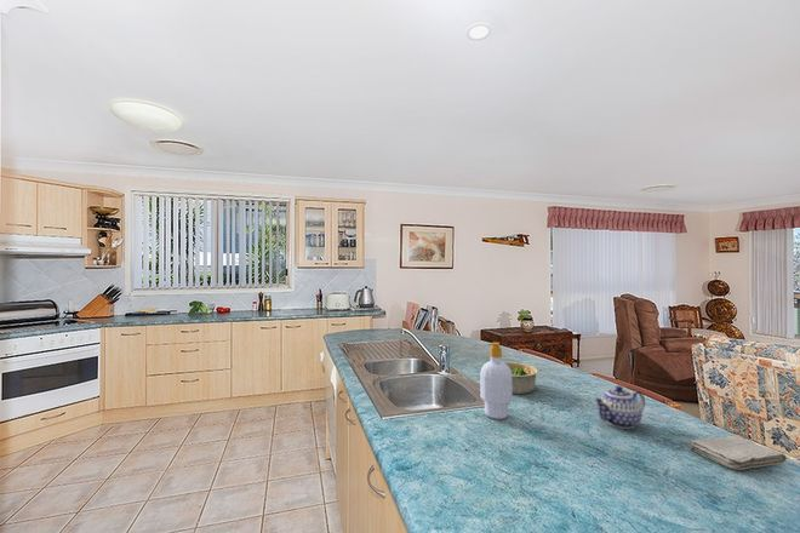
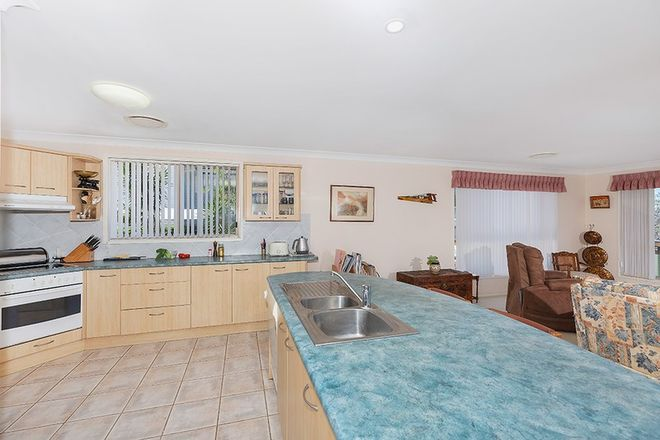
- soap bottle [479,342,514,420]
- teapot [593,385,646,430]
- bowl [502,361,539,395]
- washcloth [688,435,788,471]
